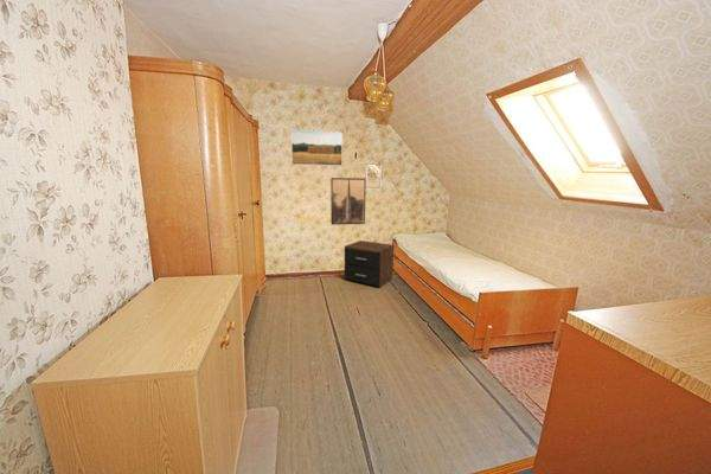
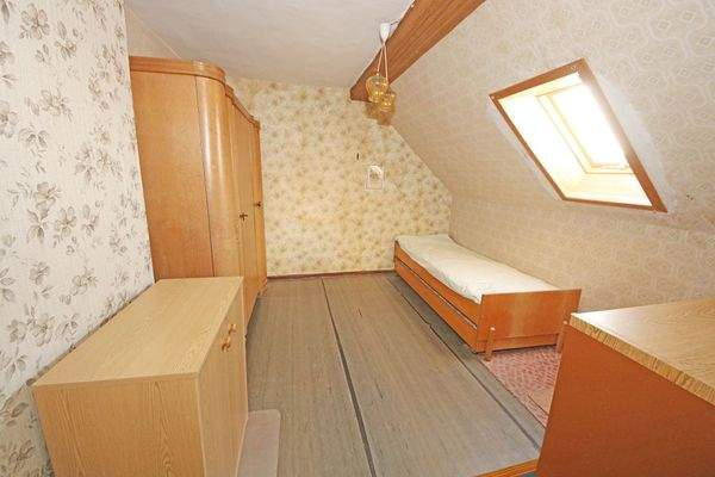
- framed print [290,128,344,167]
- nightstand [344,239,395,288]
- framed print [329,177,367,226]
